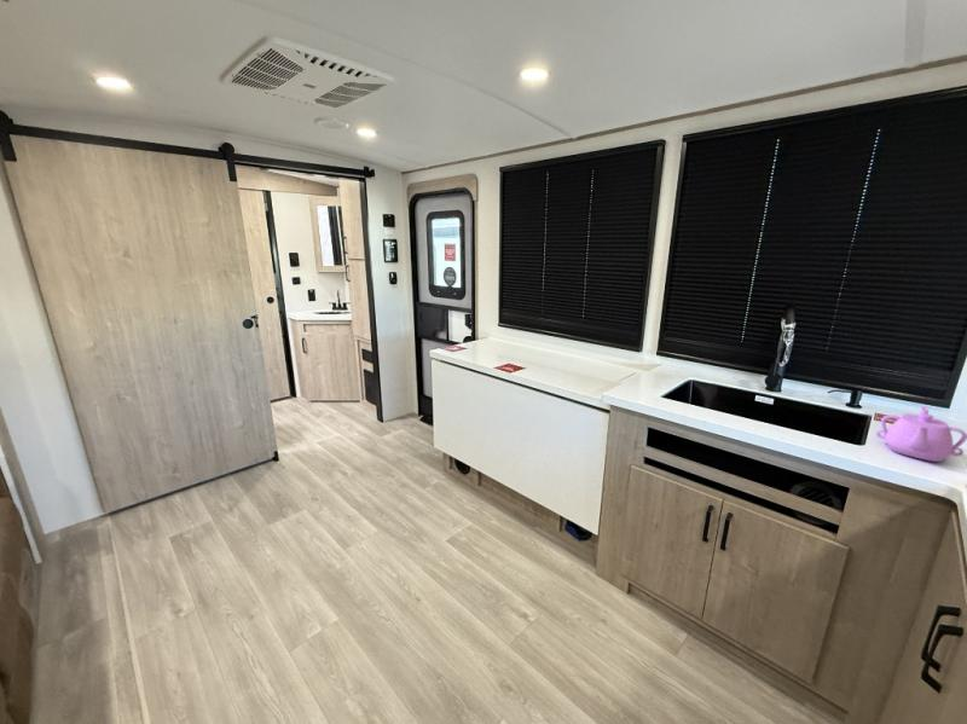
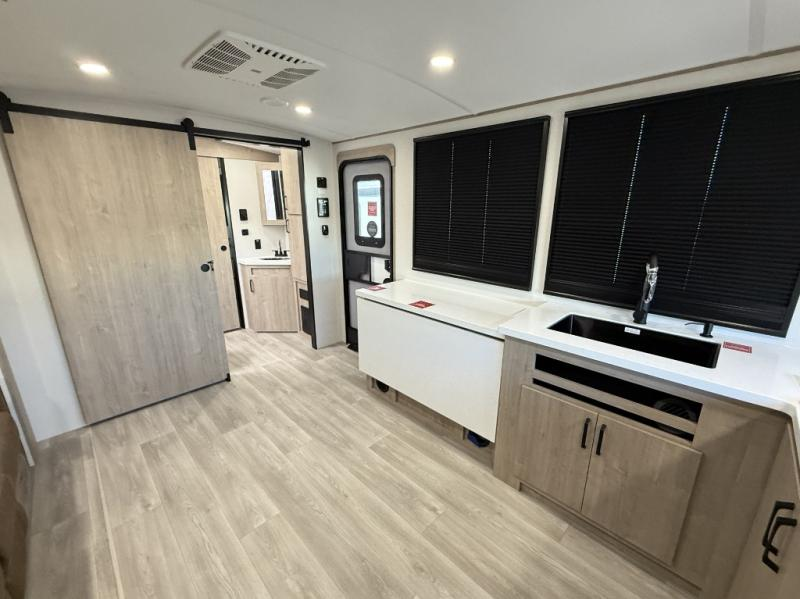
- teapot [875,405,967,463]
